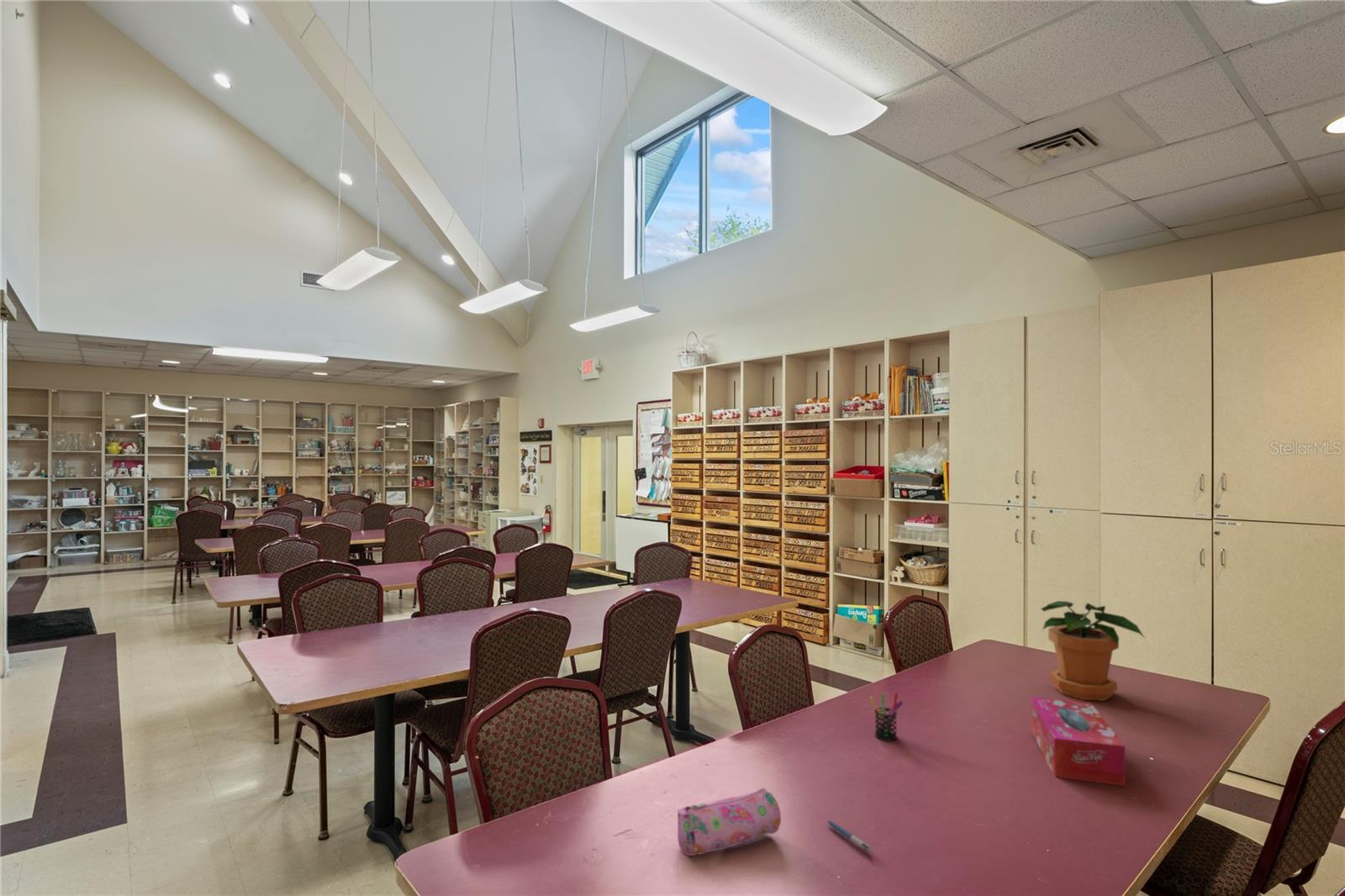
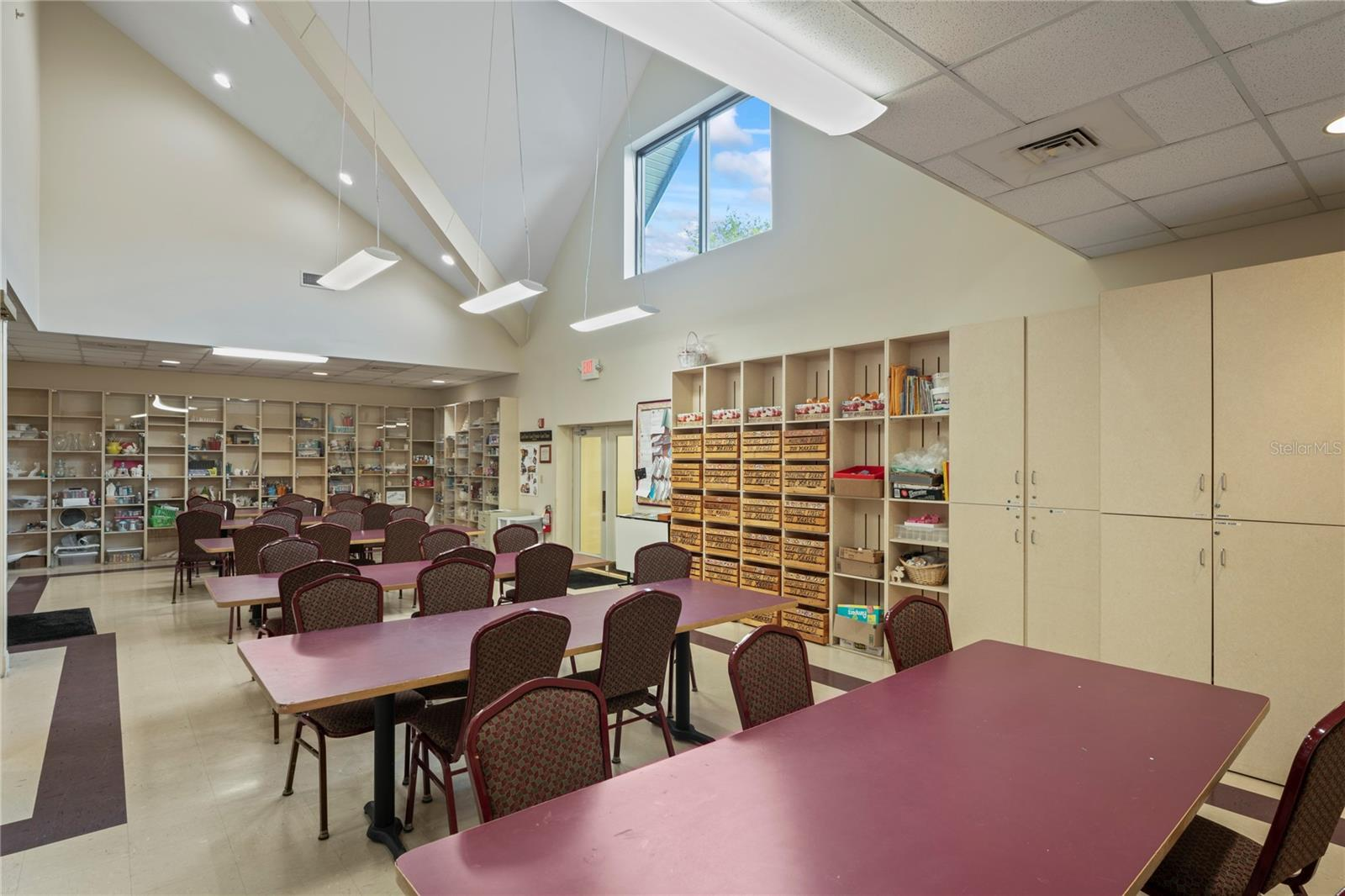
- tissue box [1030,696,1126,787]
- pencil case [676,787,782,856]
- pen holder [869,692,904,742]
- pen [826,820,873,853]
- potted plant [1040,600,1146,702]
